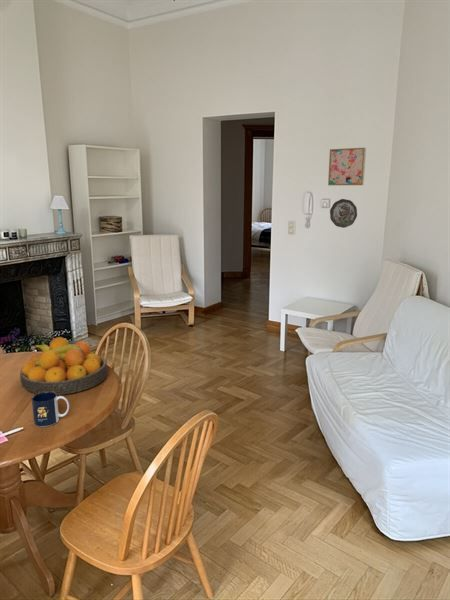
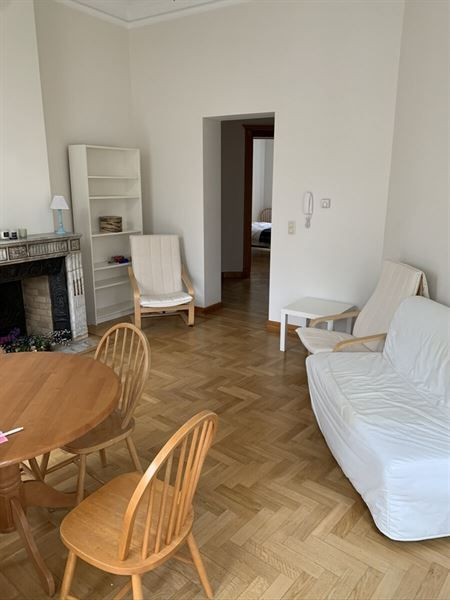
- decorative plate [329,198,358,229]
- wall art [327,147,367,186]
- mug [31,392,70,428]
- fruit bowl [19,336,108,396]
